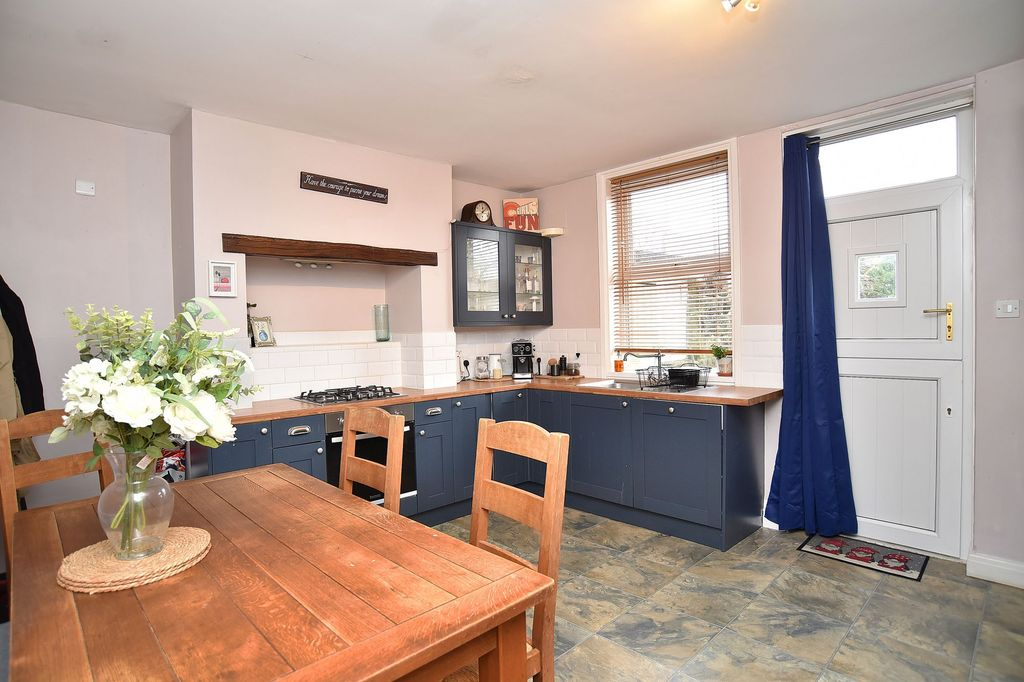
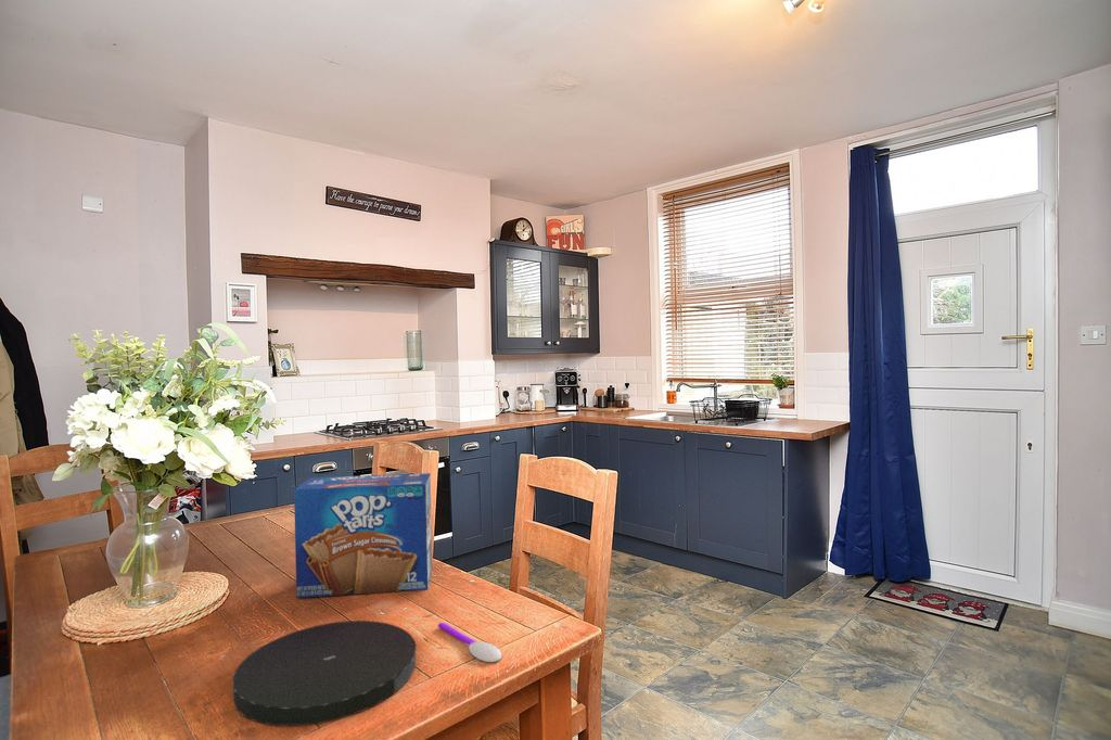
+ plate [231,620,417,727]
+ spoon [437,622,503,663]
+ toaster pastry box [293,472,433,599]
